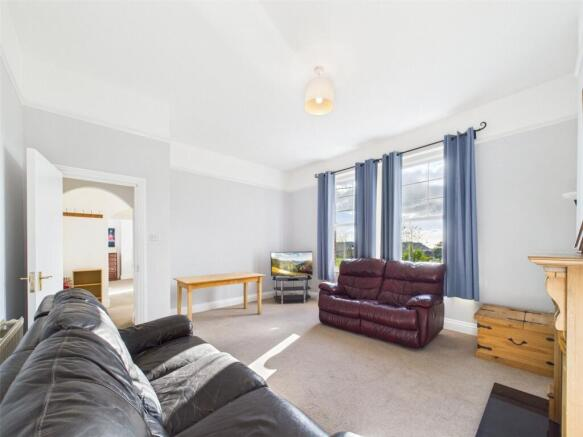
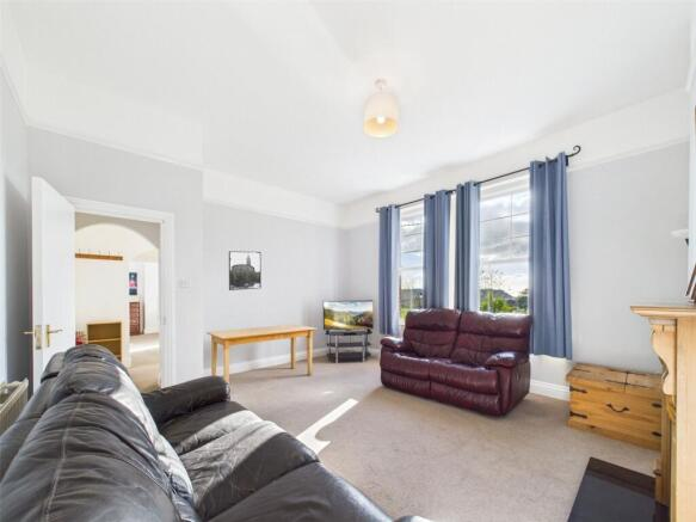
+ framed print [228,250,263,291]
